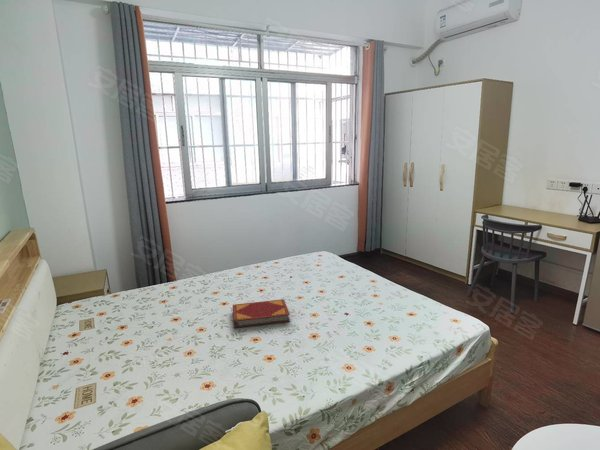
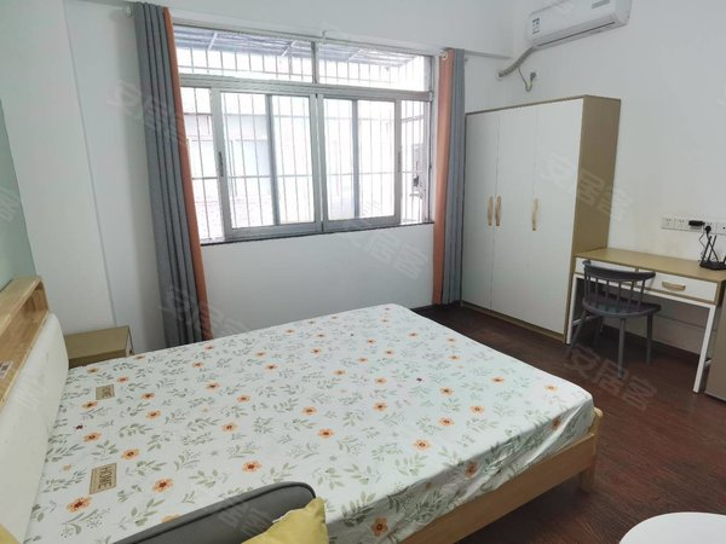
- hardback book [232,298,291,329]
